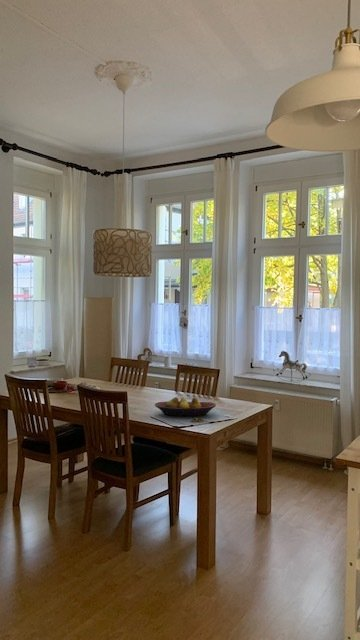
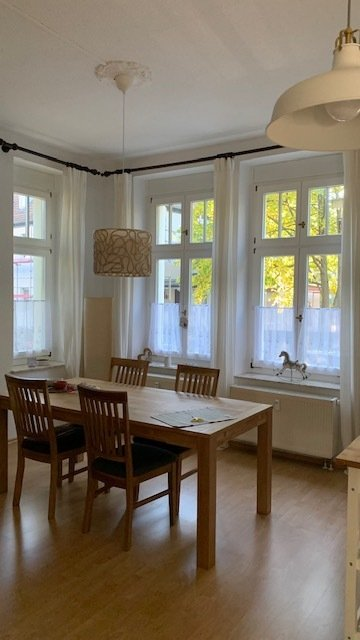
- fruit bowl [154,396,217,417]
